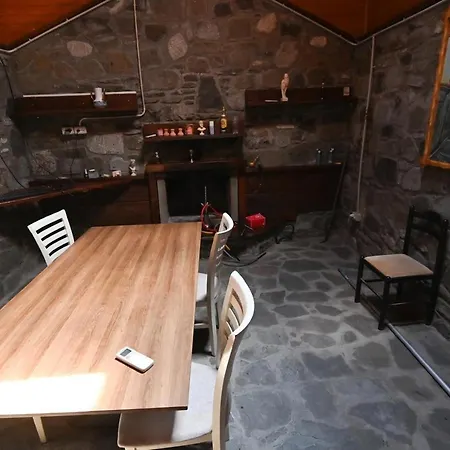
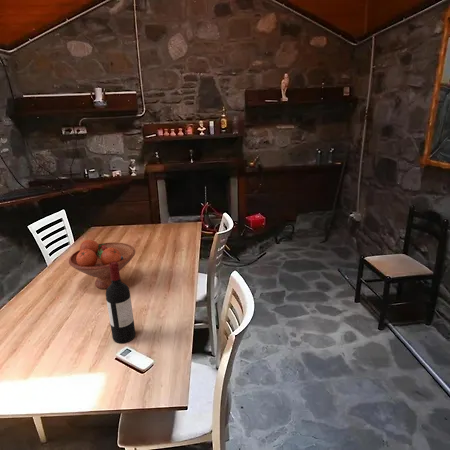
+ fruit bowl [68,239,136,290]
+ wine bottle [105,262,136,344]
